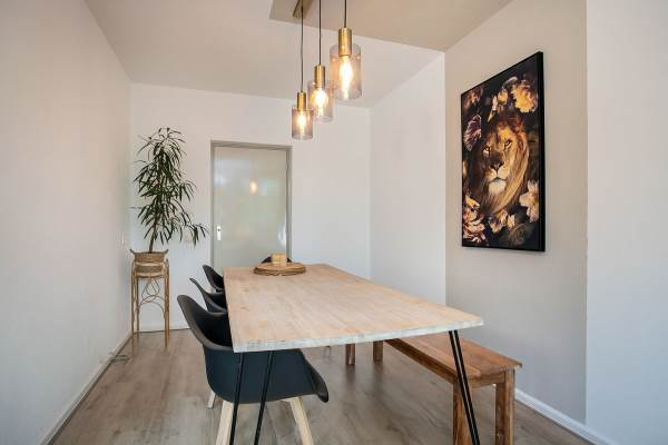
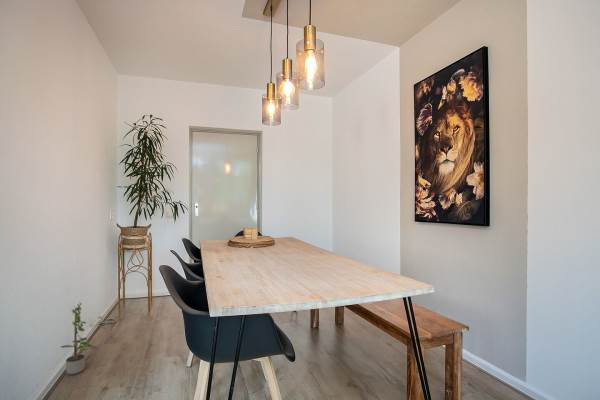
+ potted plant [60,300,95,375]
